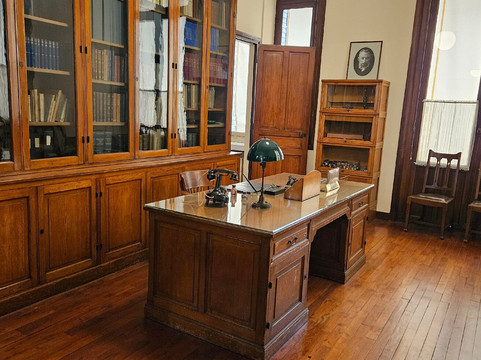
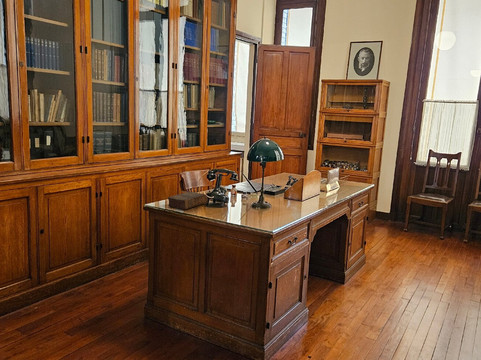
+ book [167,191,208,211]
